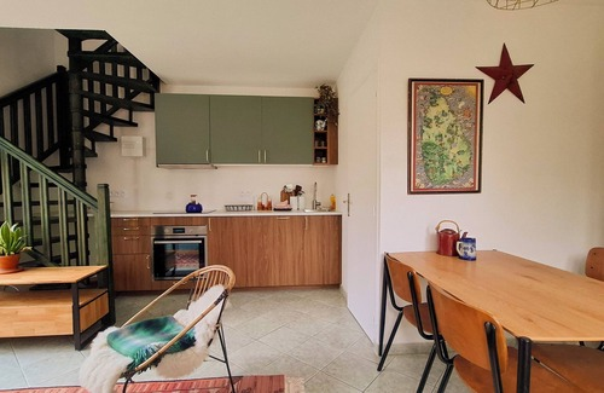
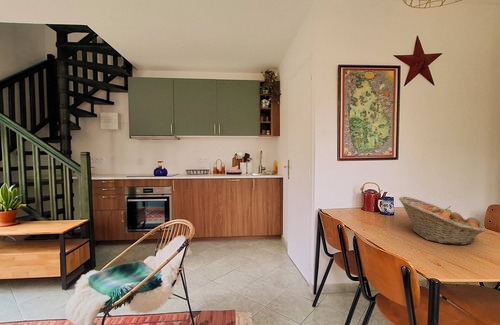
+ fruit basket [398,196,486,246]
